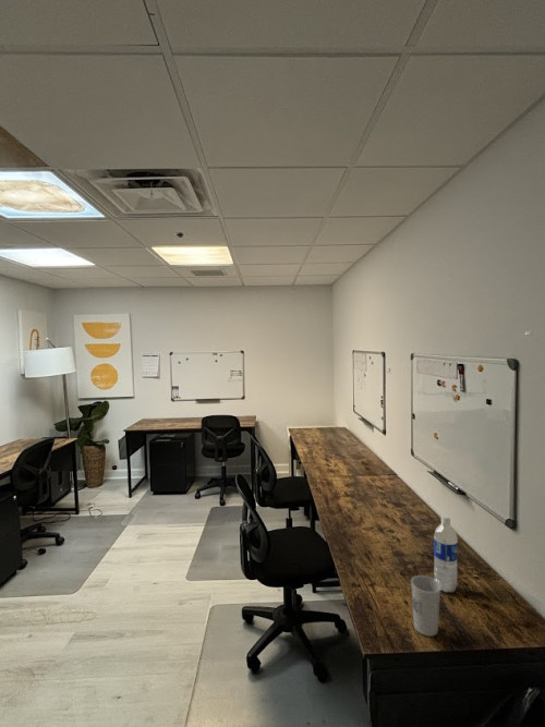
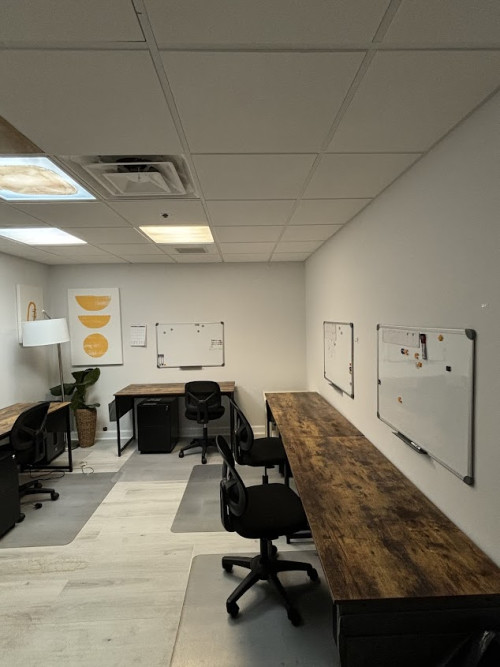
- water bottle [433,514,459,594]
- cup [410,574,441,638]
